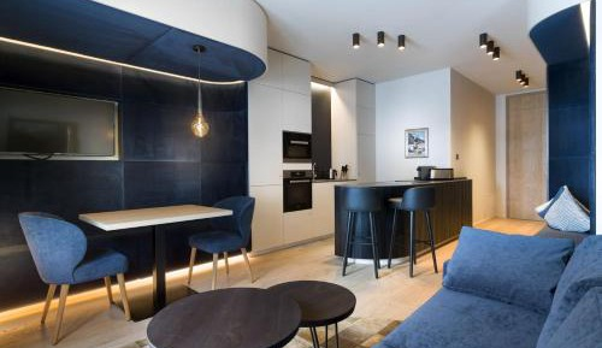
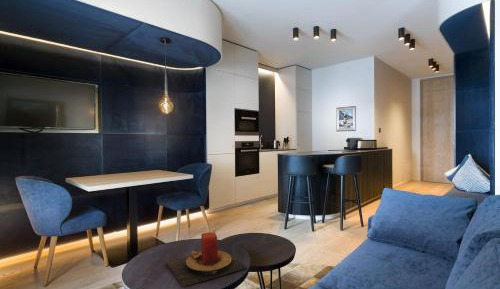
+ candle [165,231,248,288]
